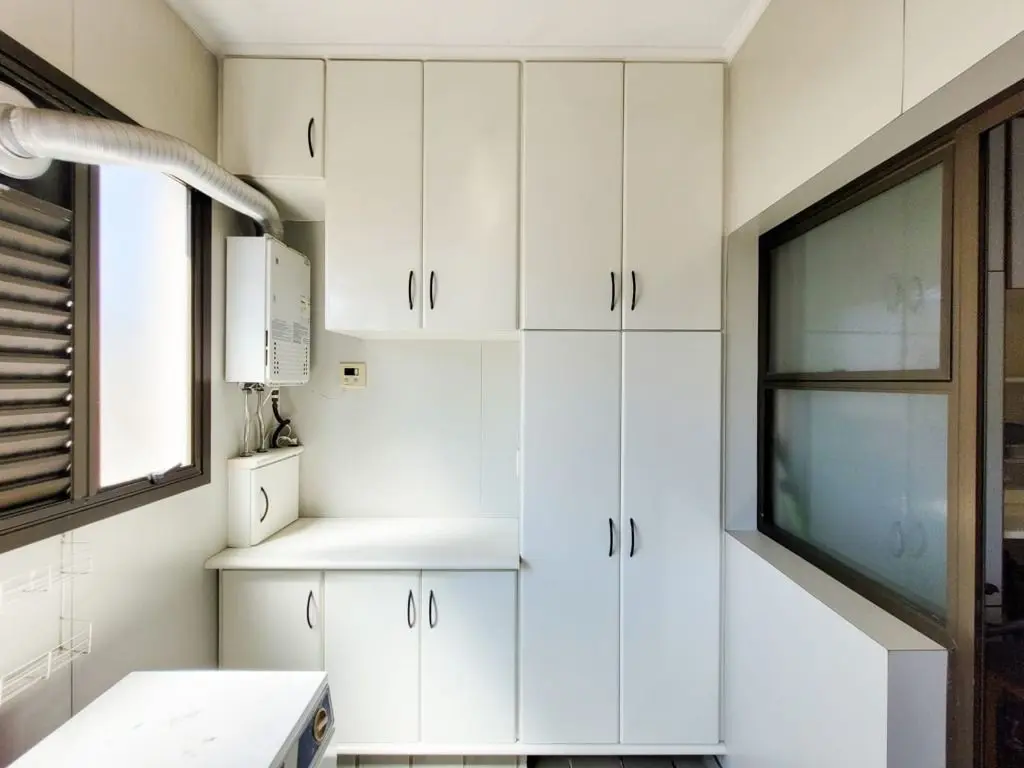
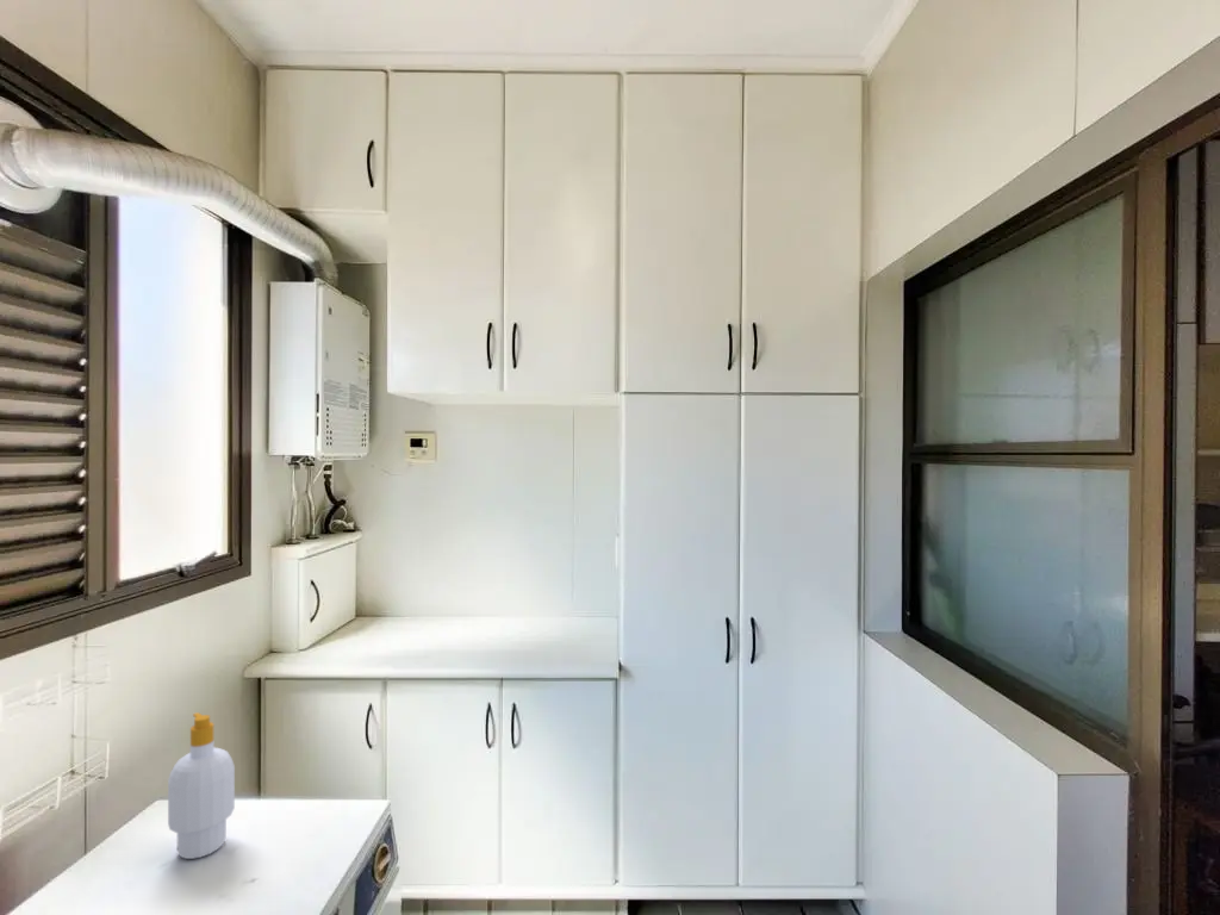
+ soap bottle [167,711,236,860]
